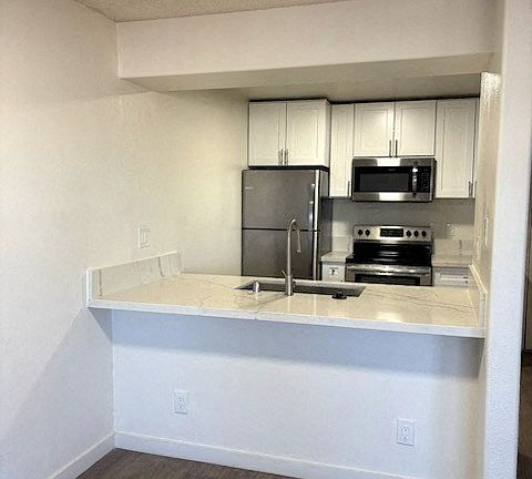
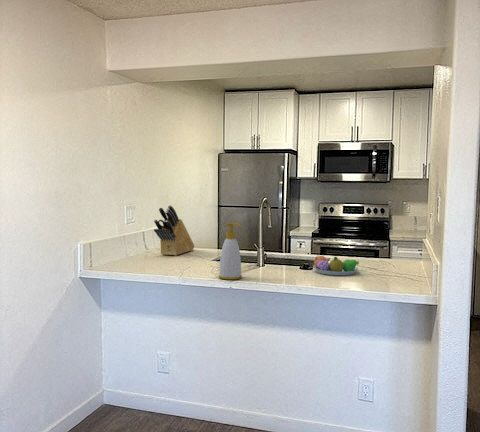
+ soap bottle [218,222,243,281]
+ knife block [153,204,195,257]
+ fruit bowl [312,255,360,276]
